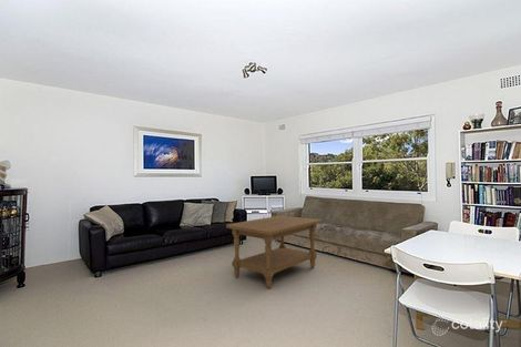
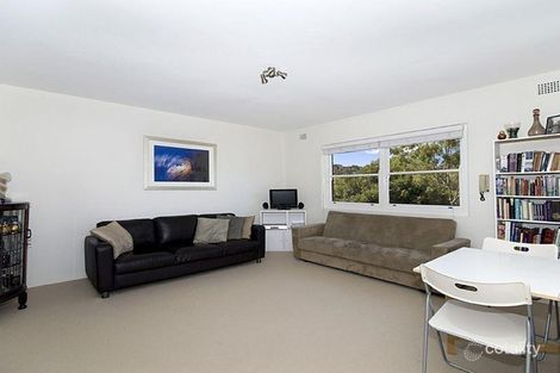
- coffee table [225,215,323,289]
